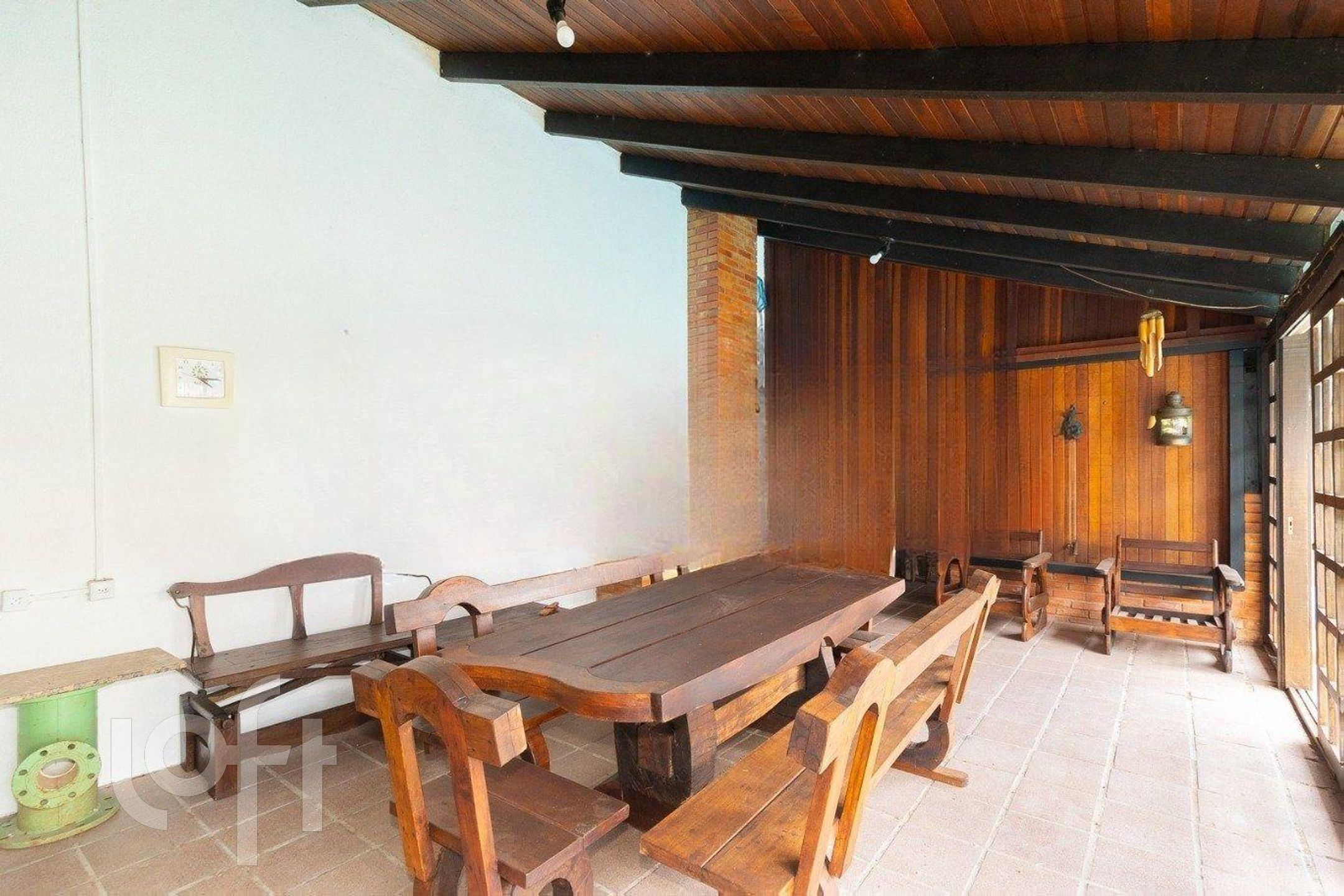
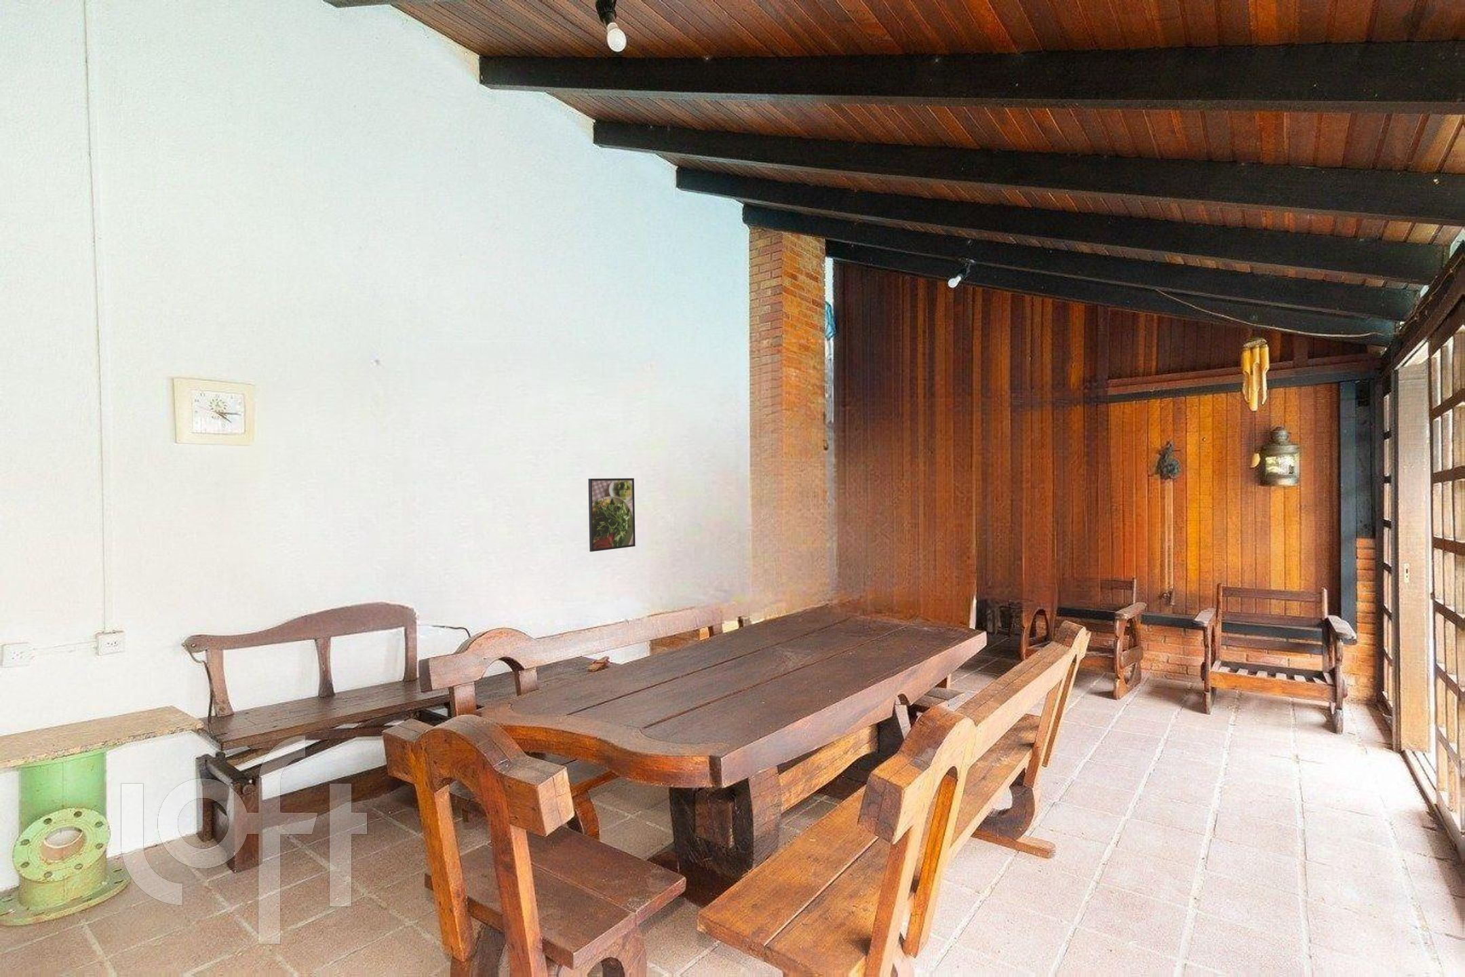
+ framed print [588,478,637,552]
